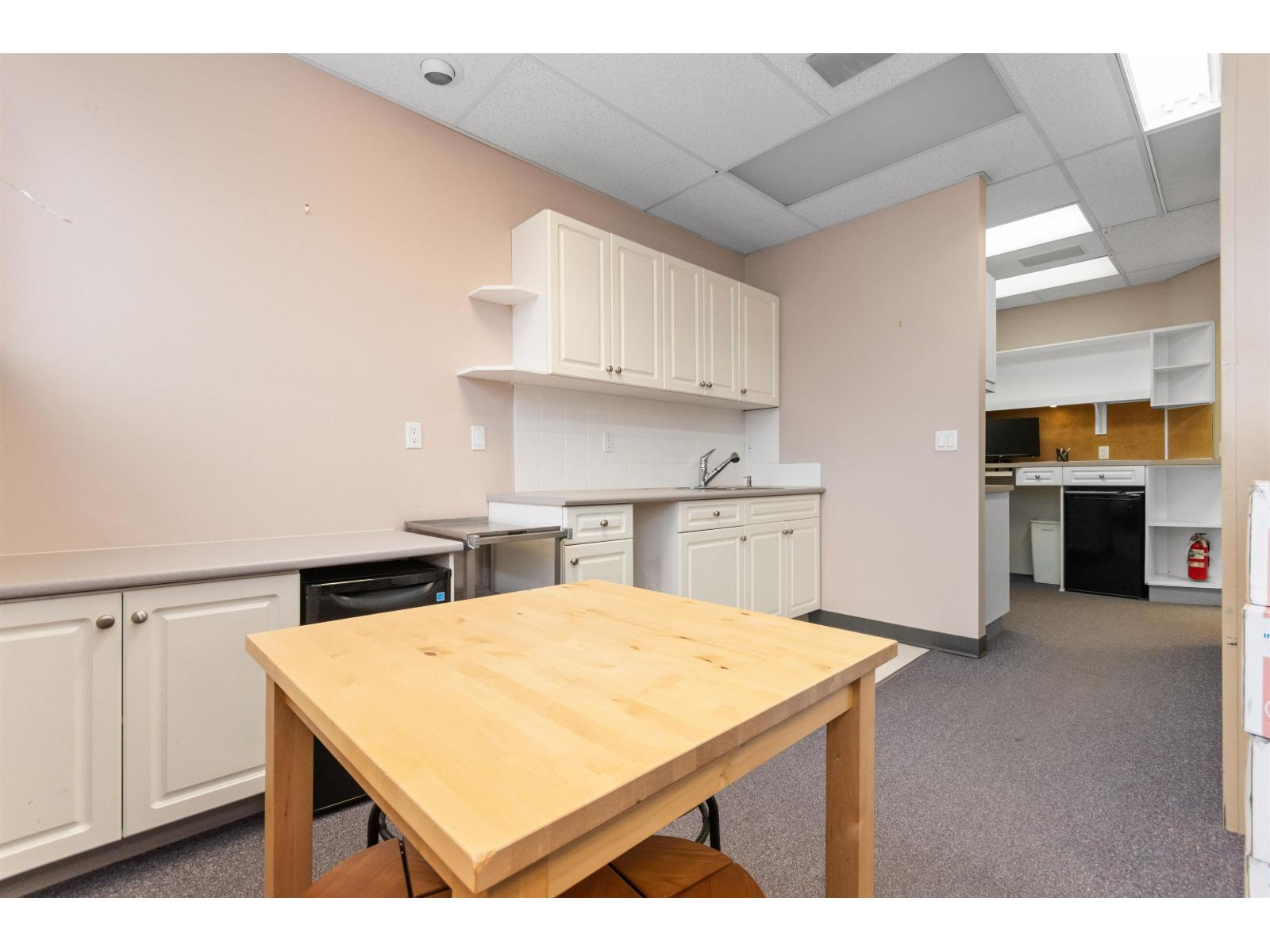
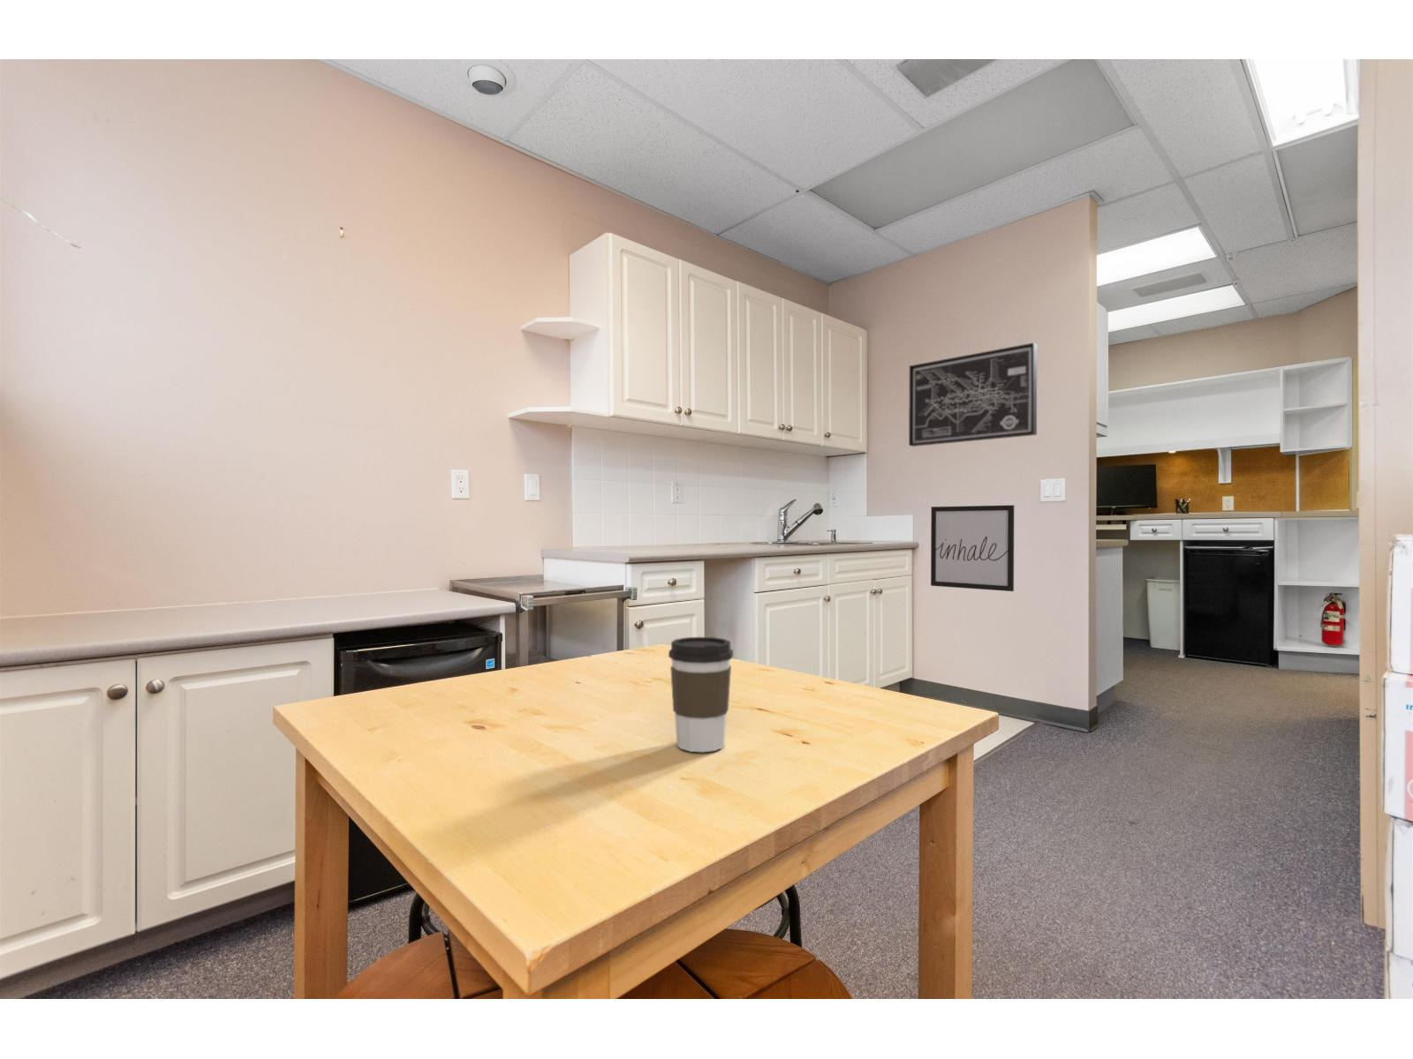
+ wall art [908,342,1038,447]
+ coffee cup [668,636,734,753]
+ wall art [930,504,1015,592]
